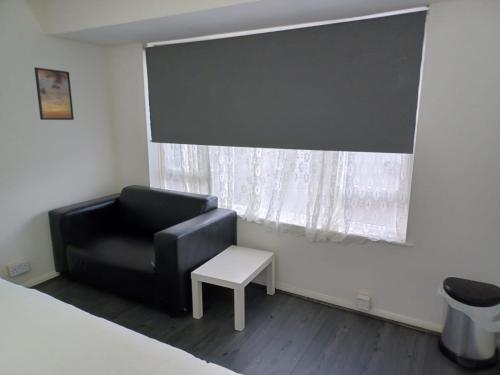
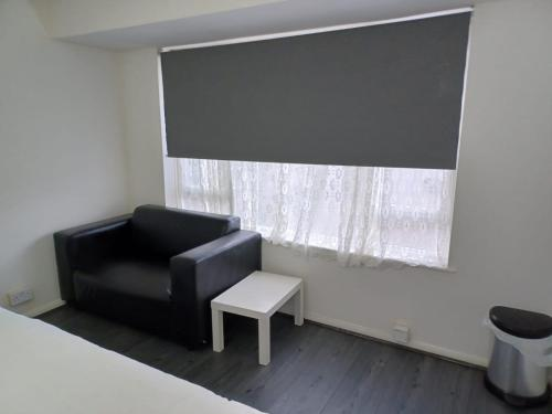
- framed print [33,66,75,121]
